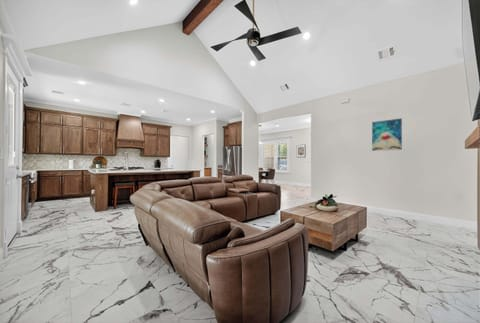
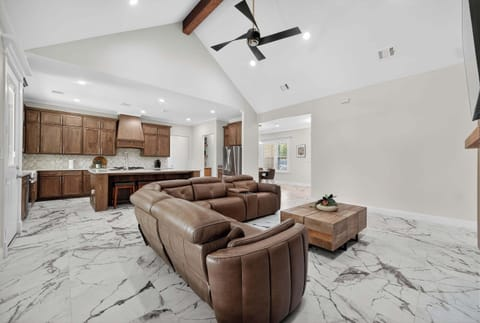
- wall art [371,117,403,152]
